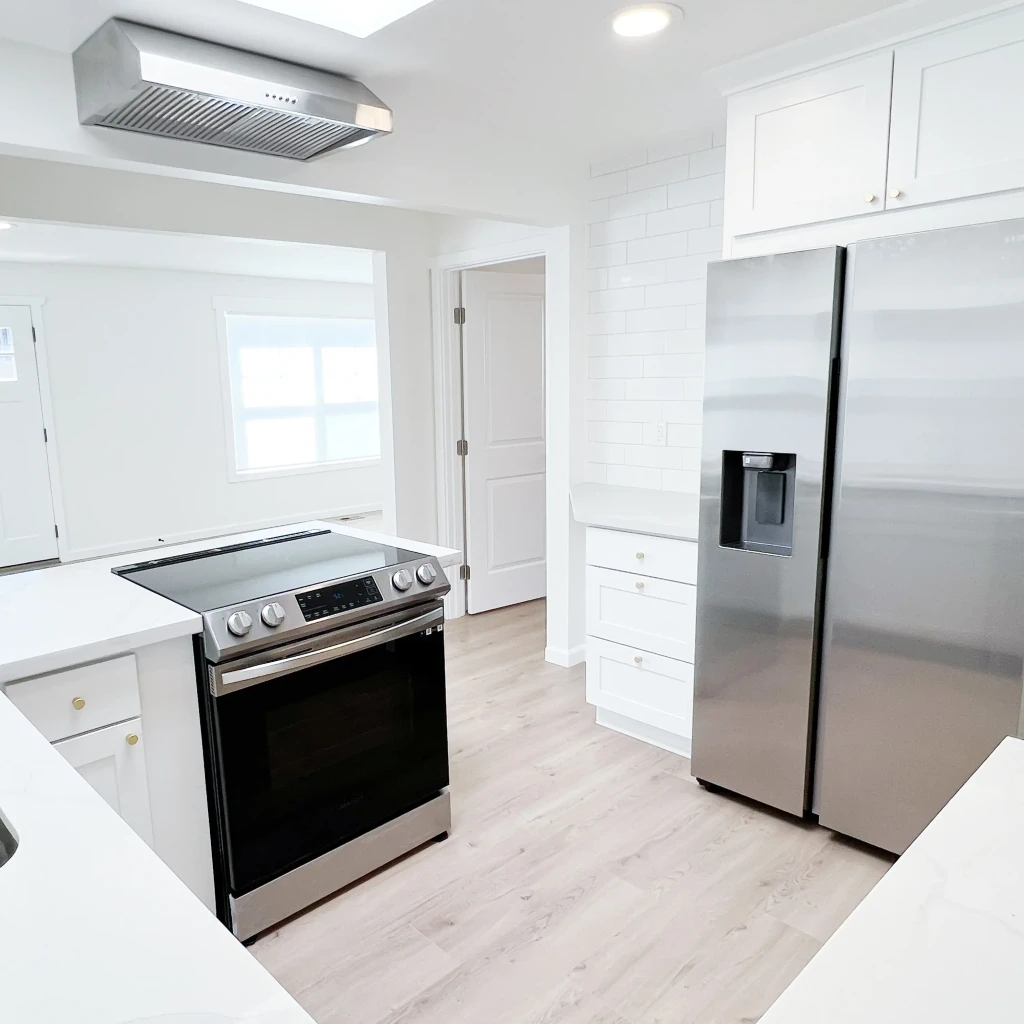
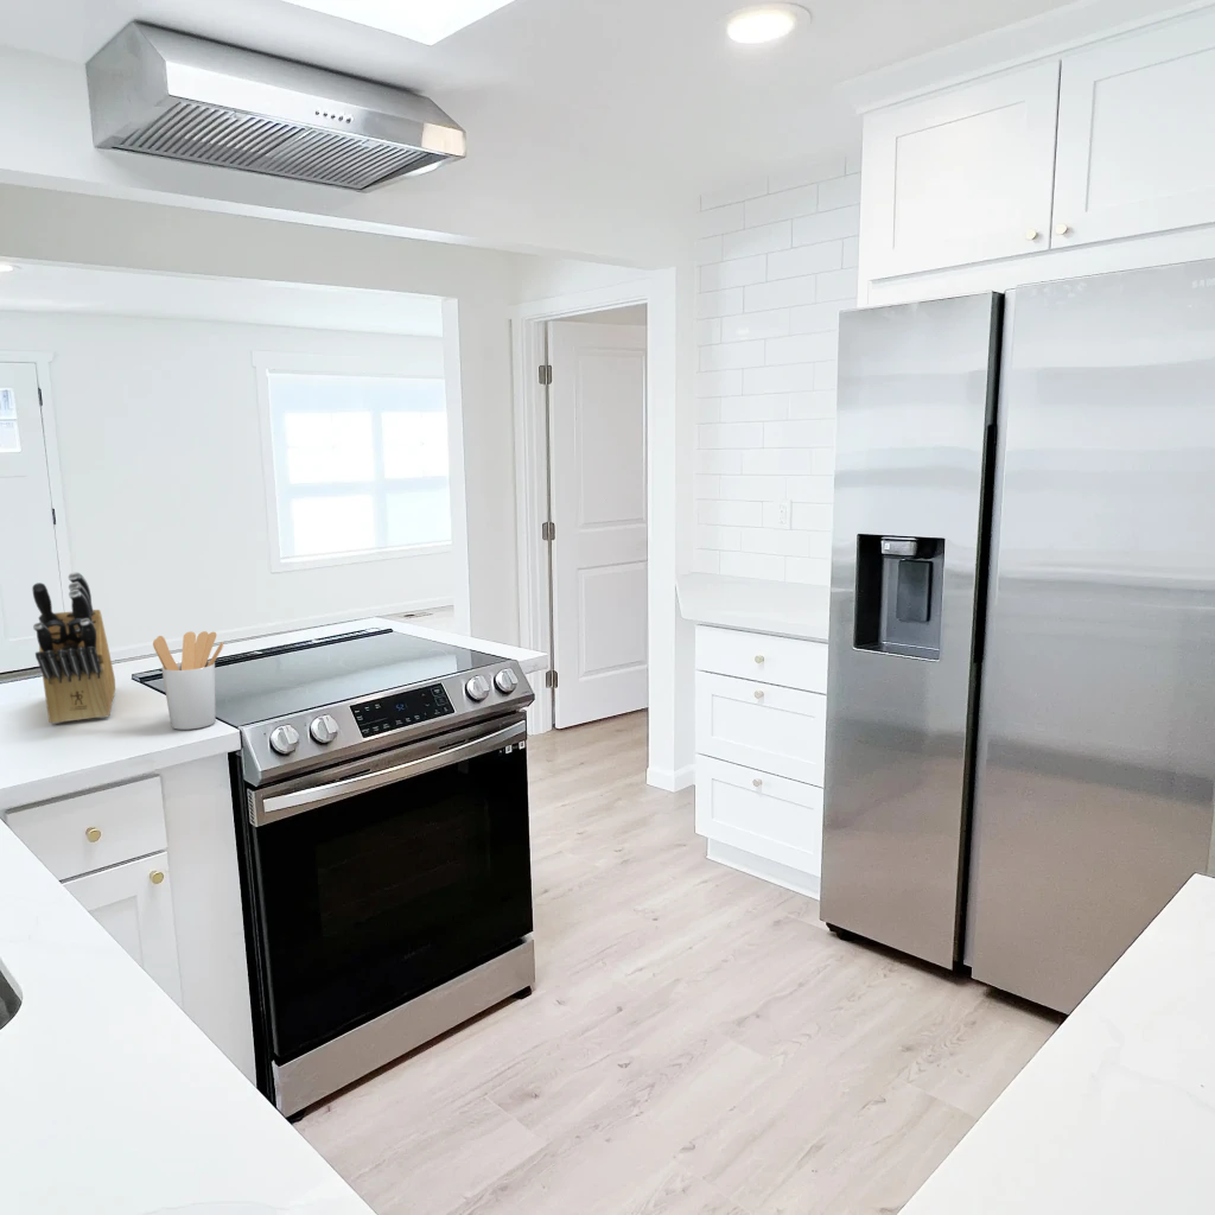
+ utensil holder [152,630,225,731]
+ knife block [31,571,116,725]
